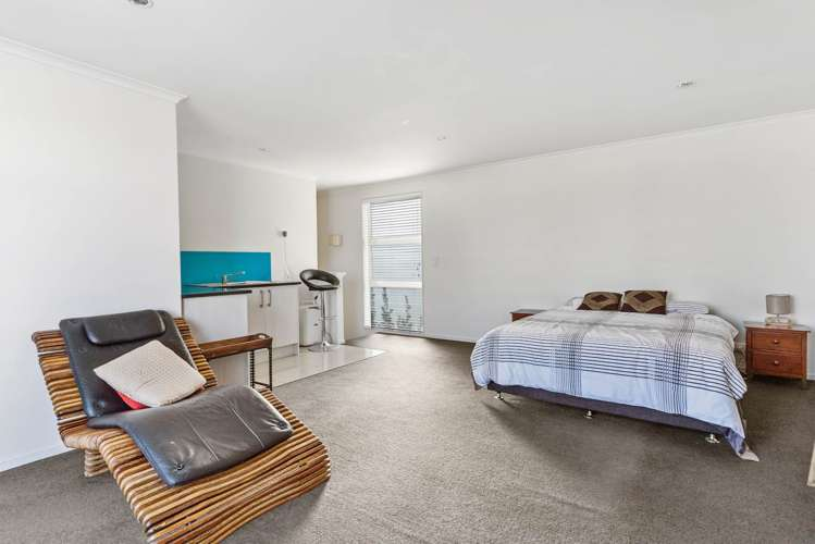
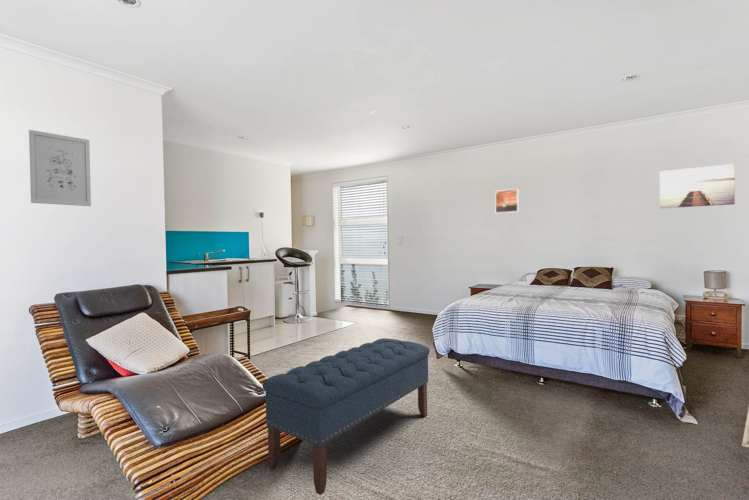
+ wall art [659,163,736,209]
+ bench [262,337,431,496]
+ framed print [494,188,520,214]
+ wall art [28,129,92,207]
